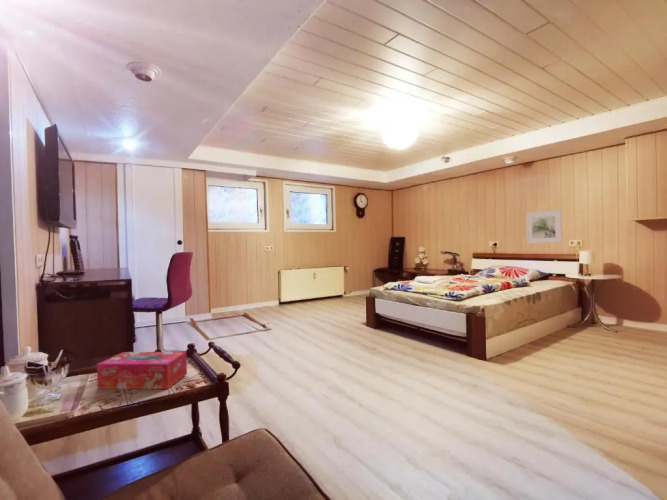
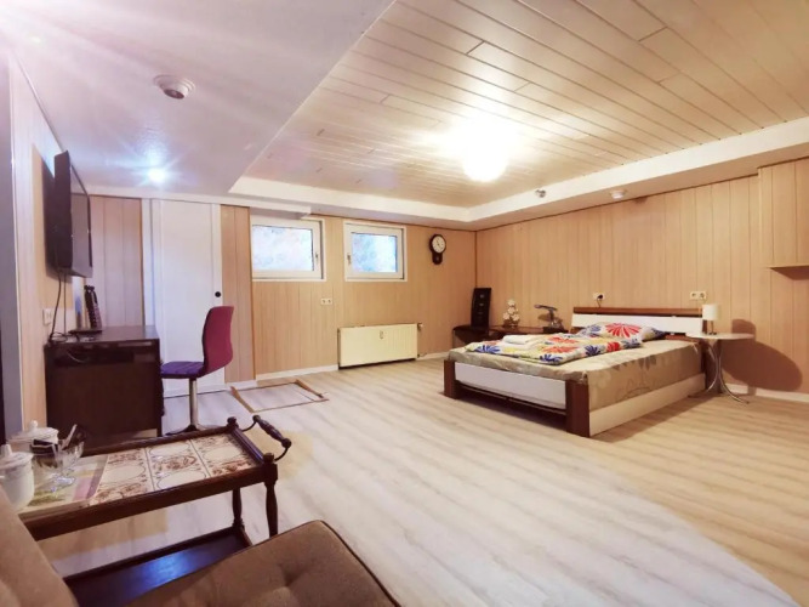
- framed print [525,209,563,245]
- tissue box [96,351,188,390]
